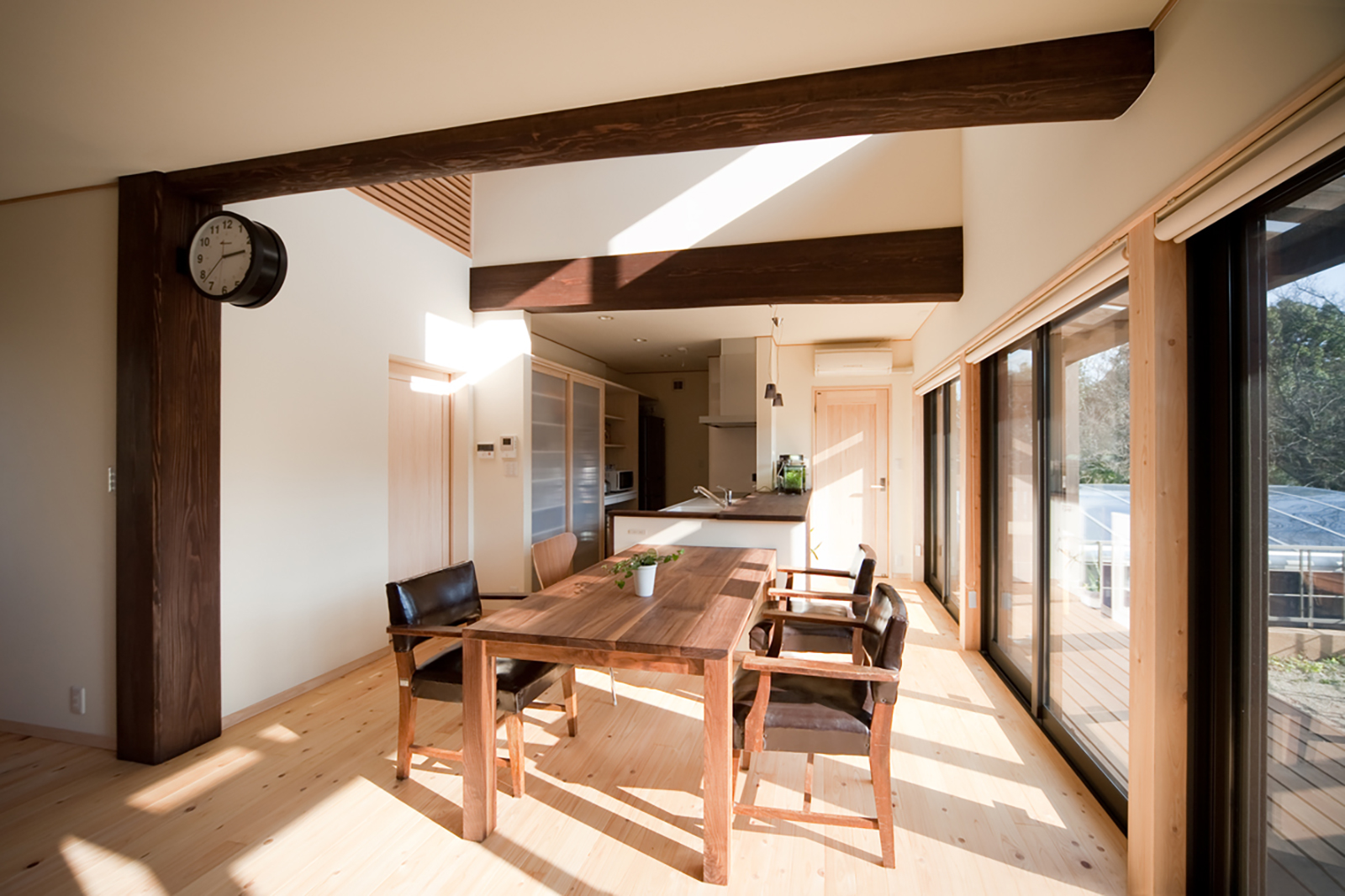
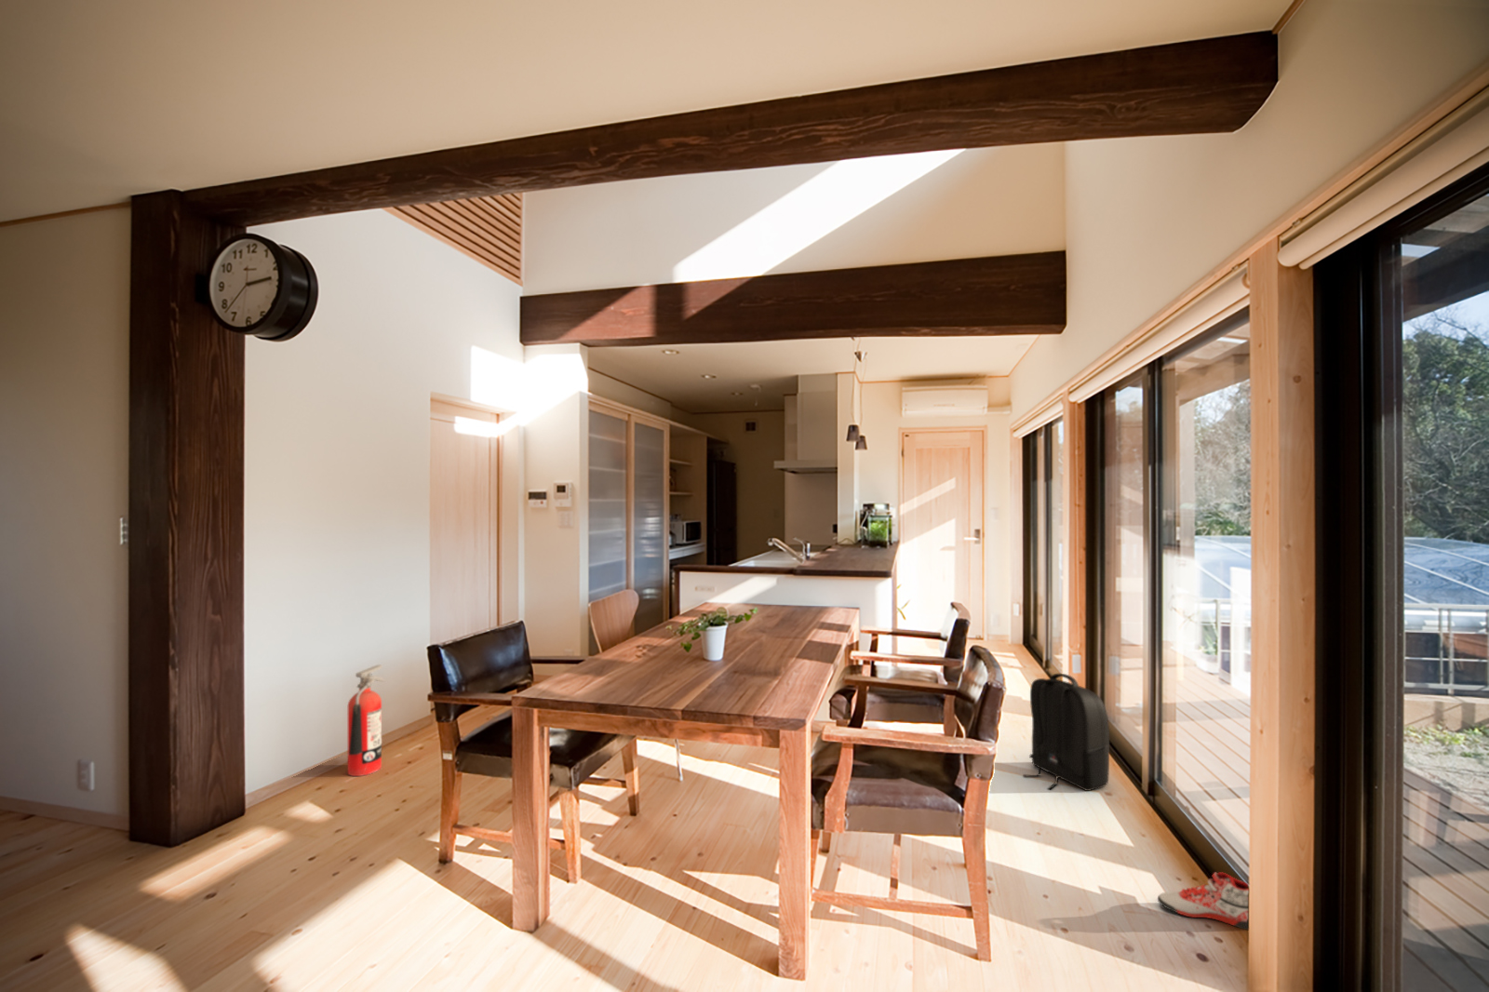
+ sneaker [1157,871,1250,931]
+ backpack [1022,673,1110,792]
+ fire extinguisher [348,664,385,777]
